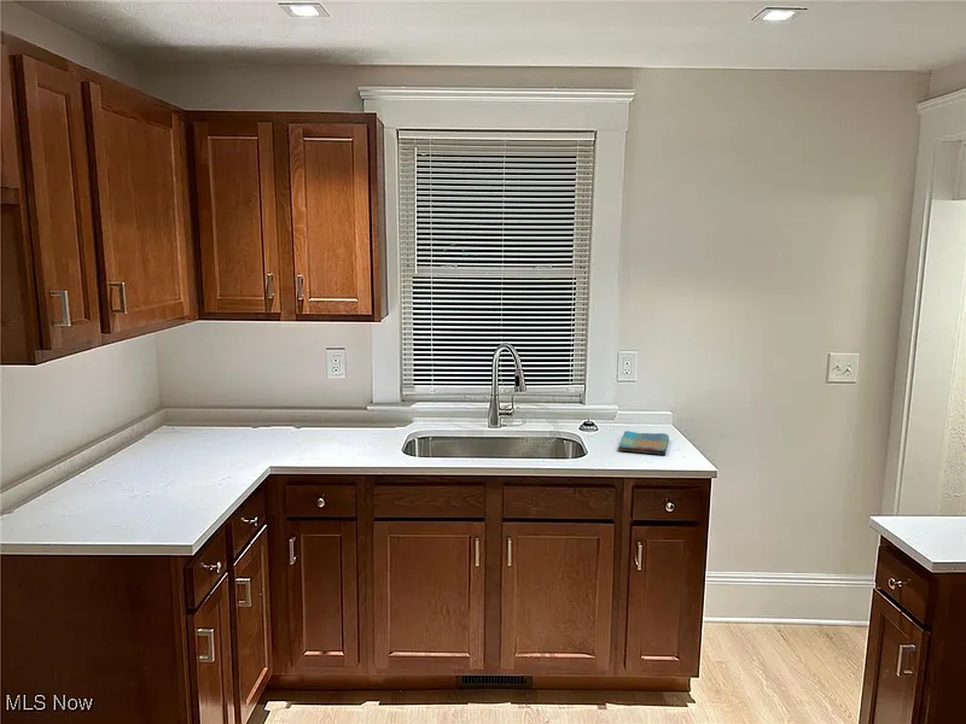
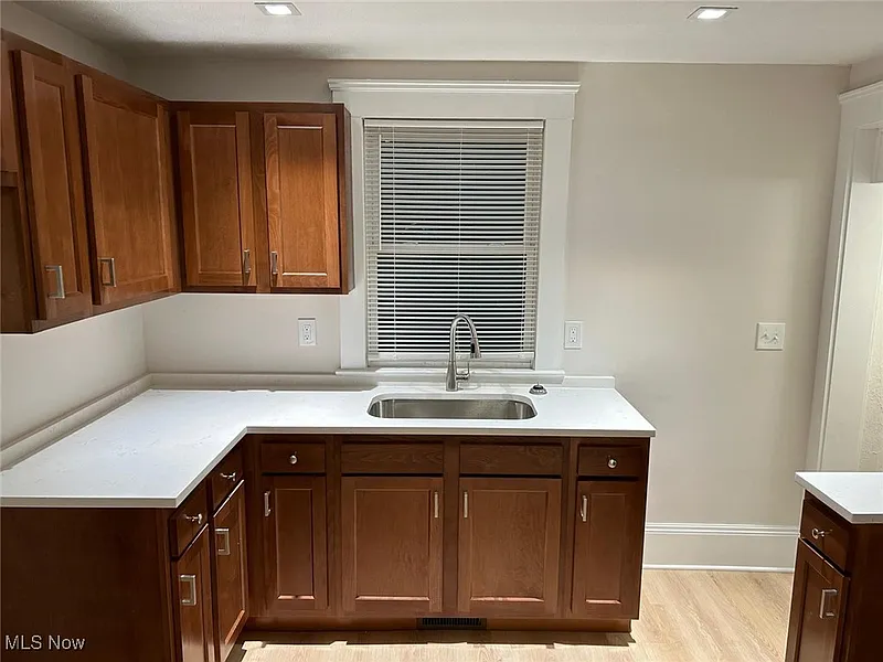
- dish towel [618,430,670,456]
